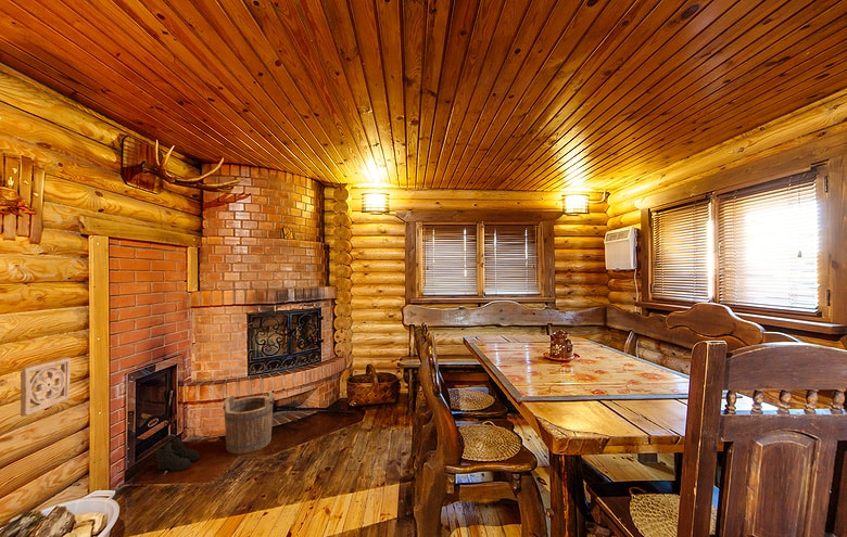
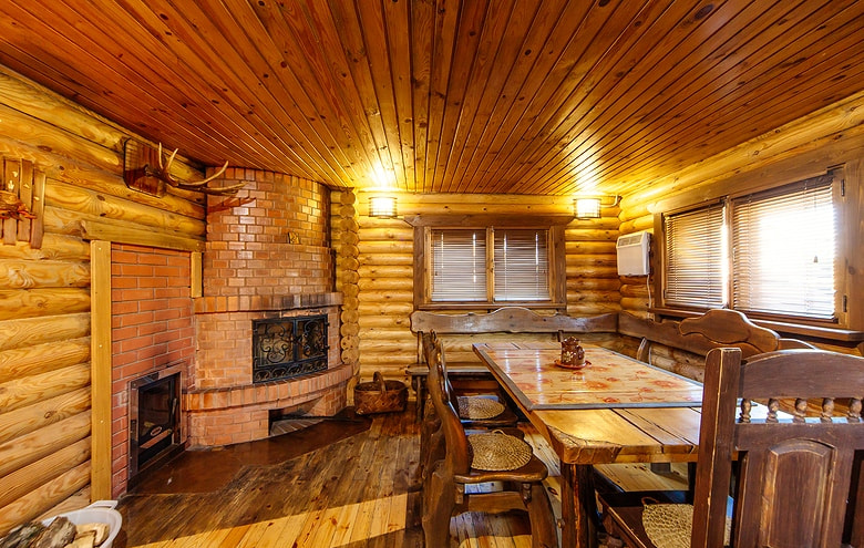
- wooden bucket [222,391,276,455]
- boots [155,436,201,472]
- wall ornament [20,356,72,418]
